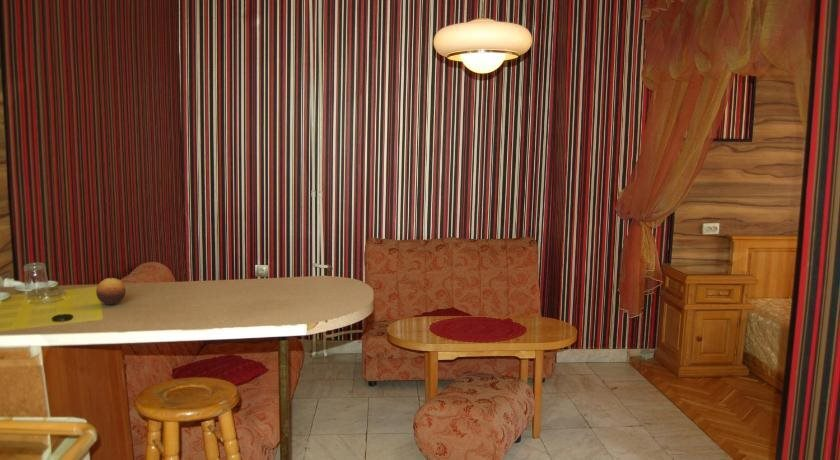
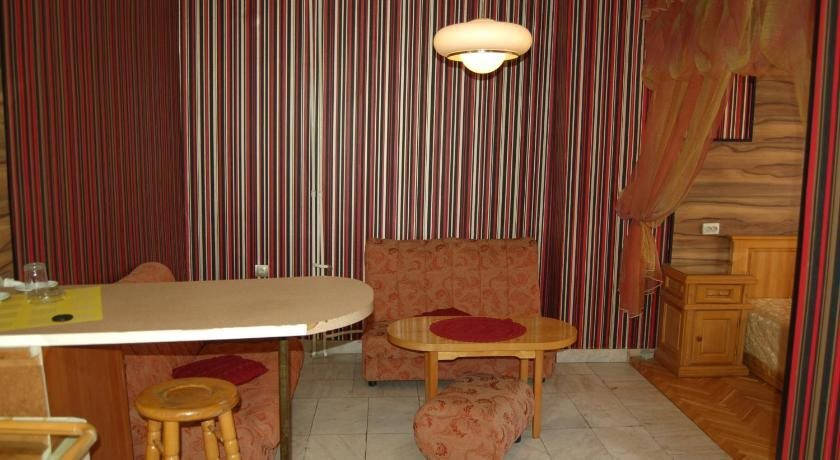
- fruit [95,277,127,306]
